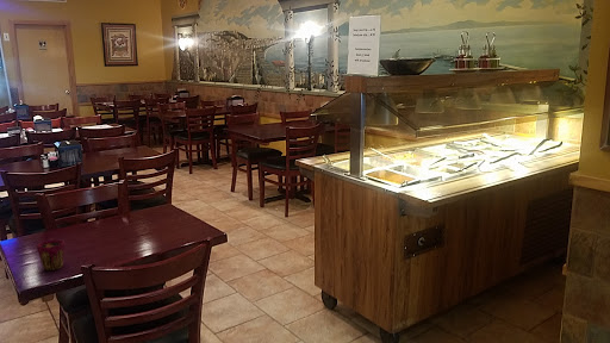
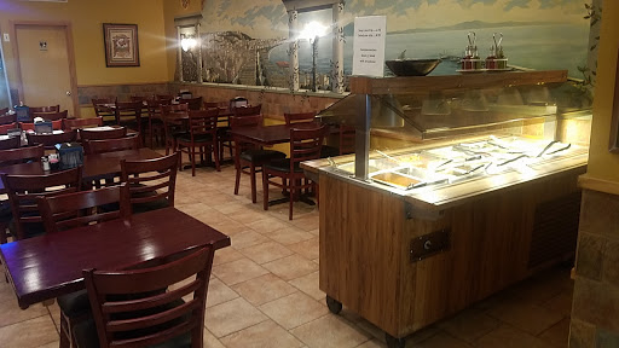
- cup [36,238,66,272]
